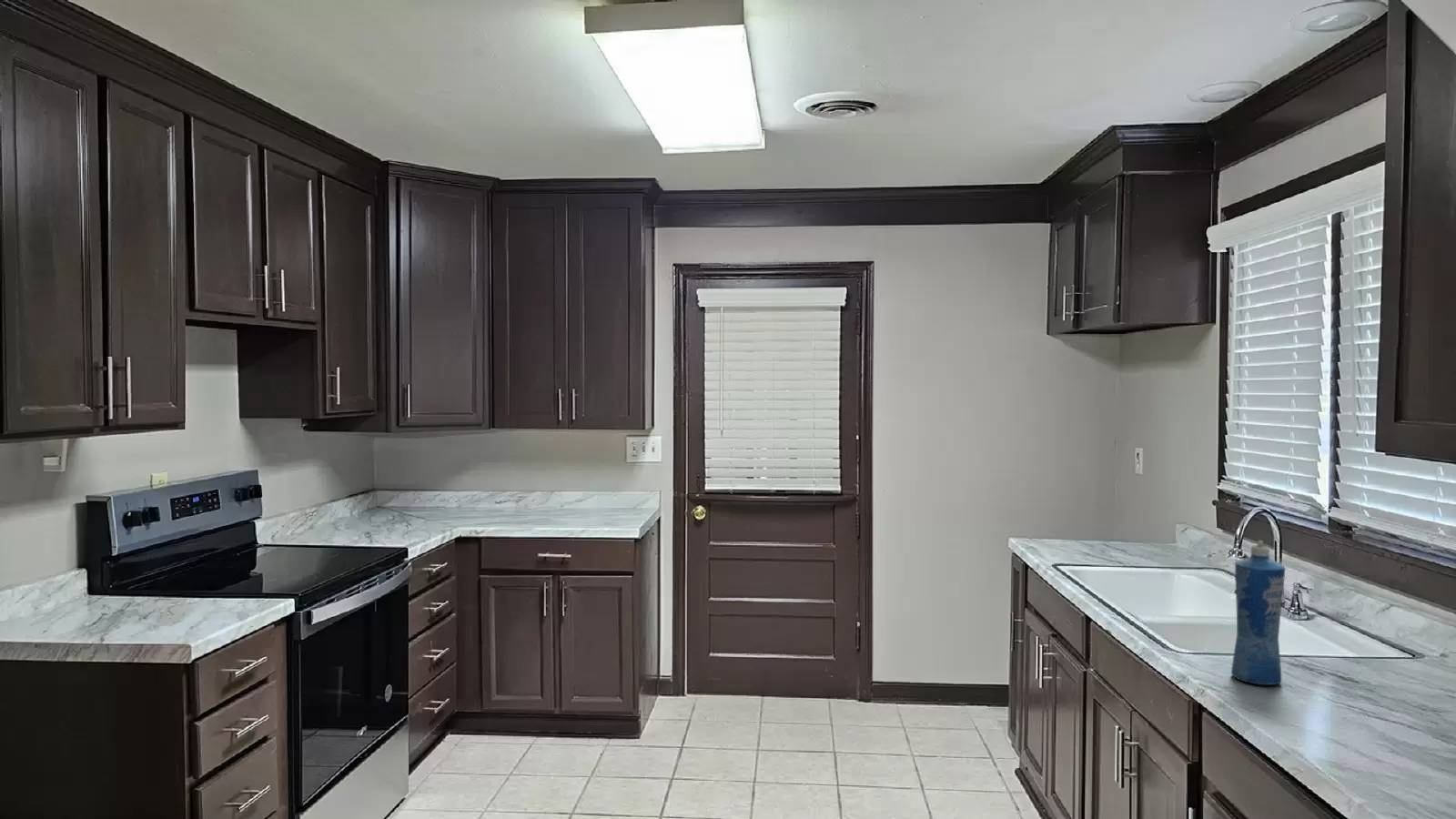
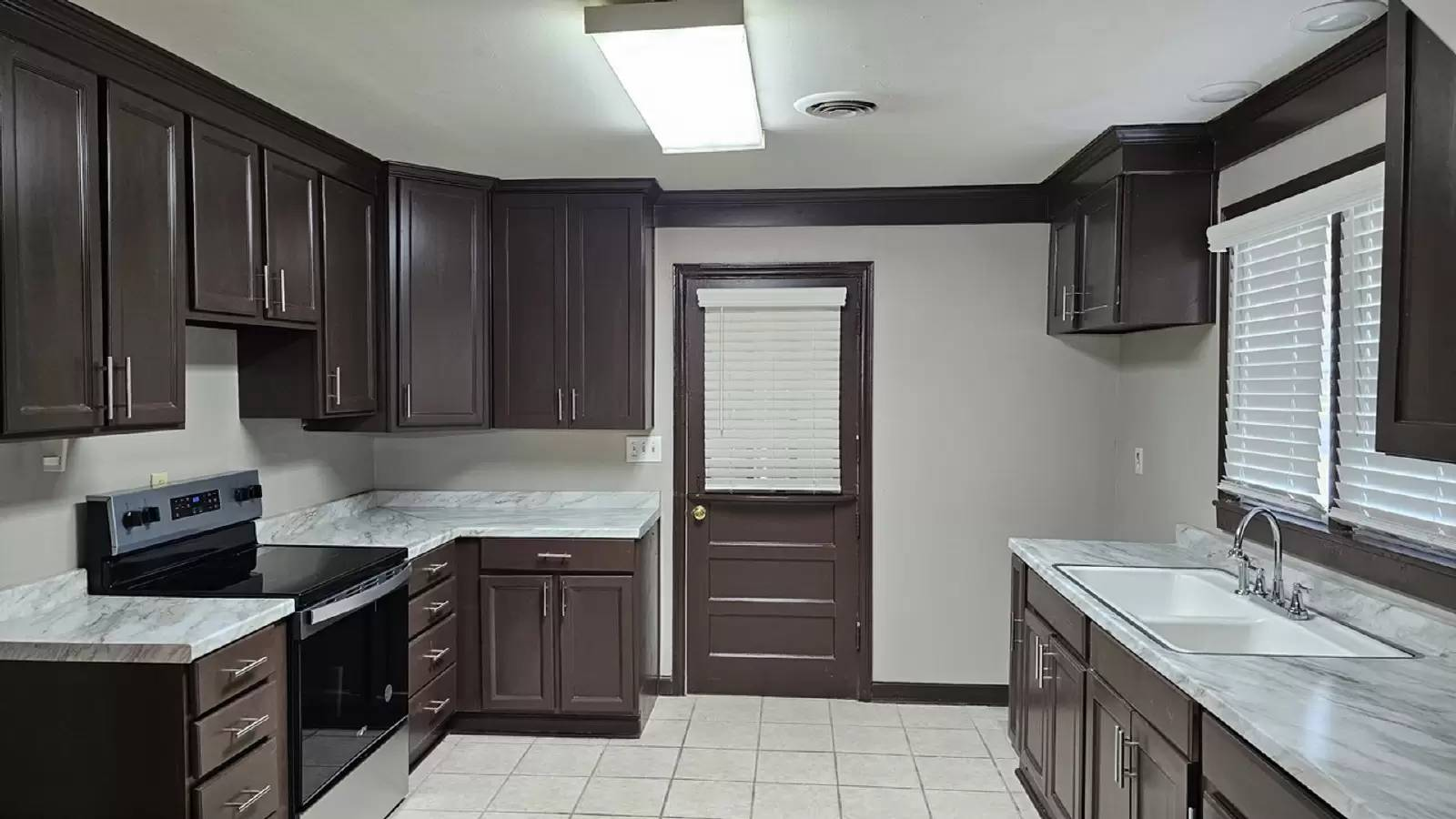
- squeeze bottle [1230,540,1286,686]
